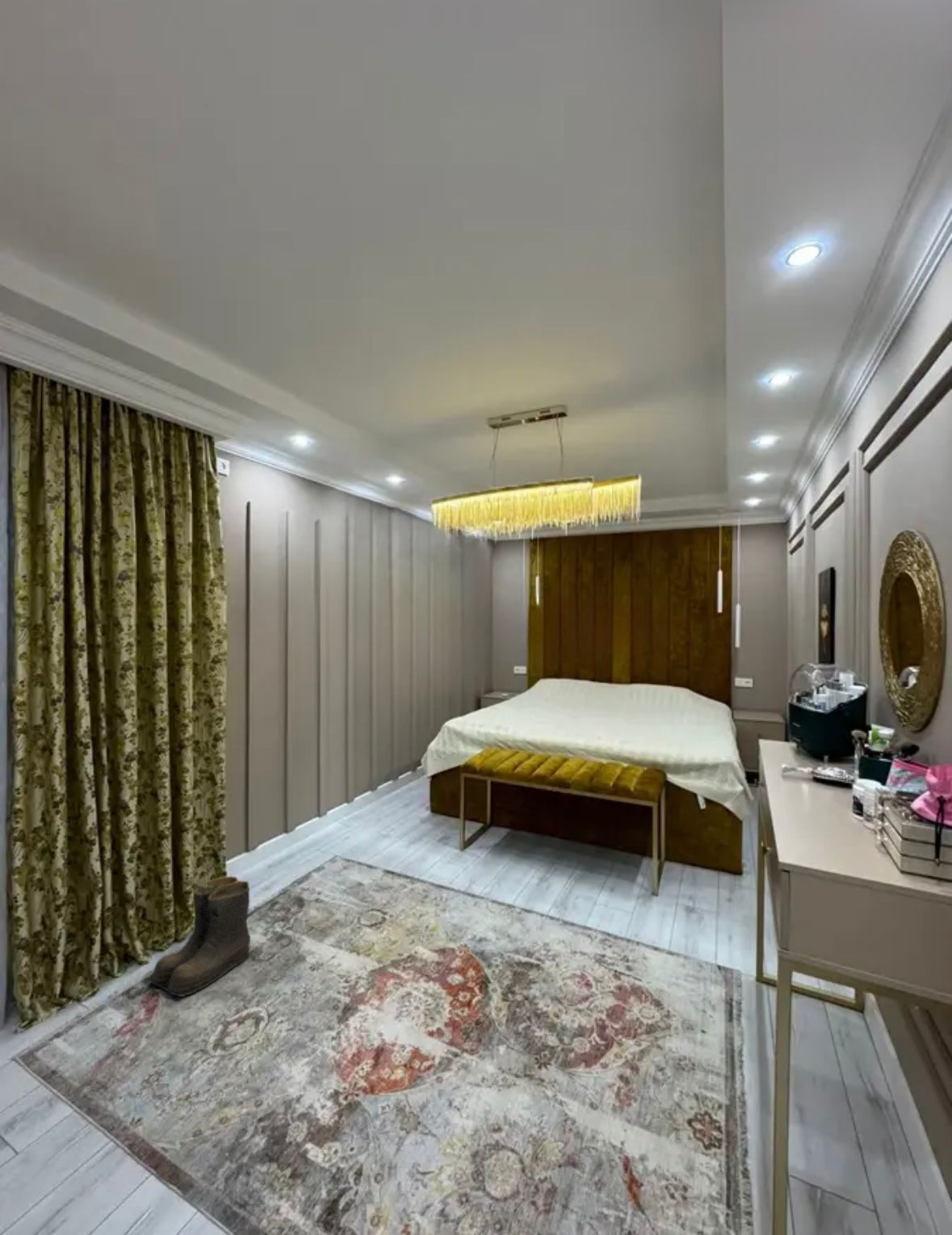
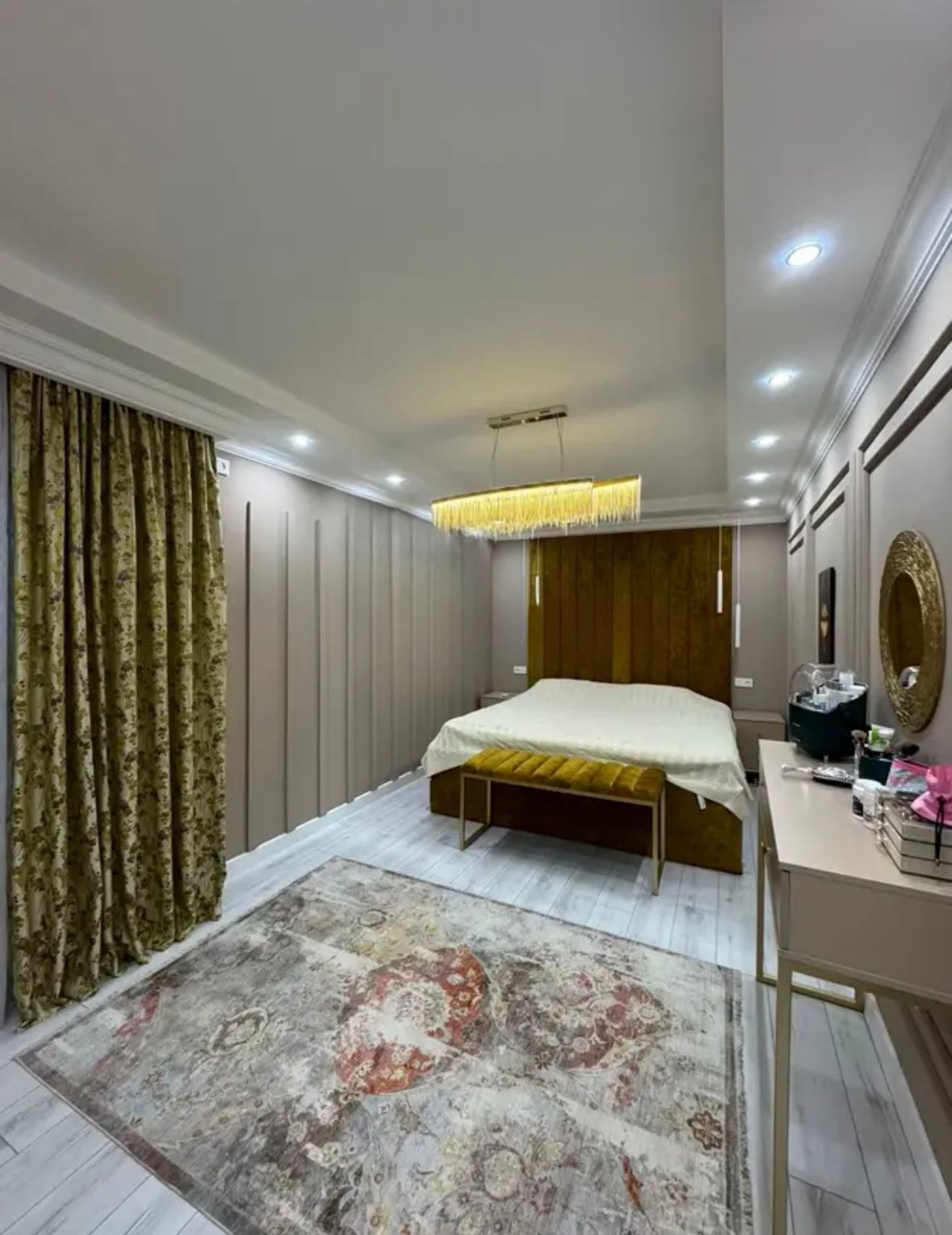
- boots [149,876,253,998]
